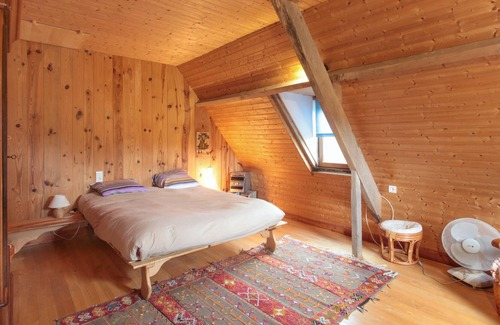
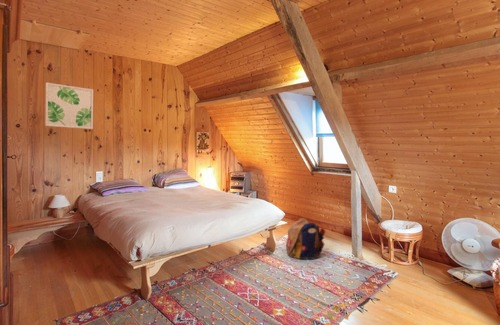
+ wall art [44,82,94,130]
+ backpack [285,217,326,260]
